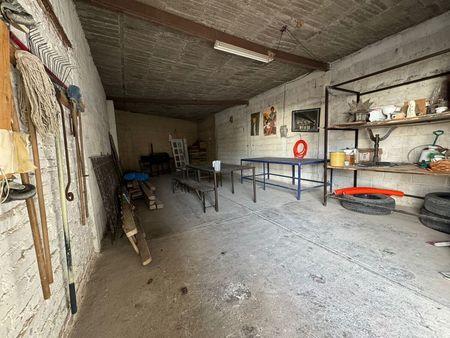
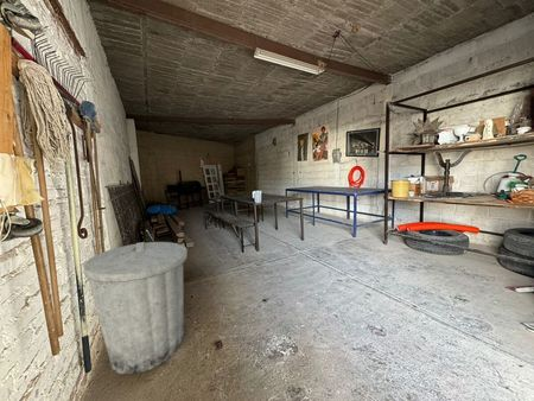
+ trash can [83,241,189,376]
